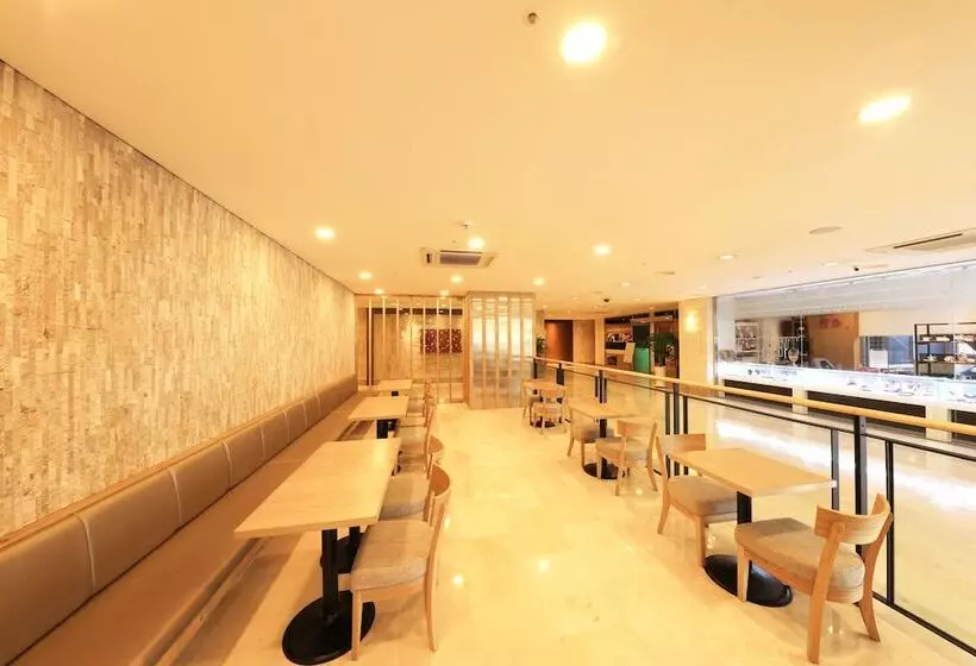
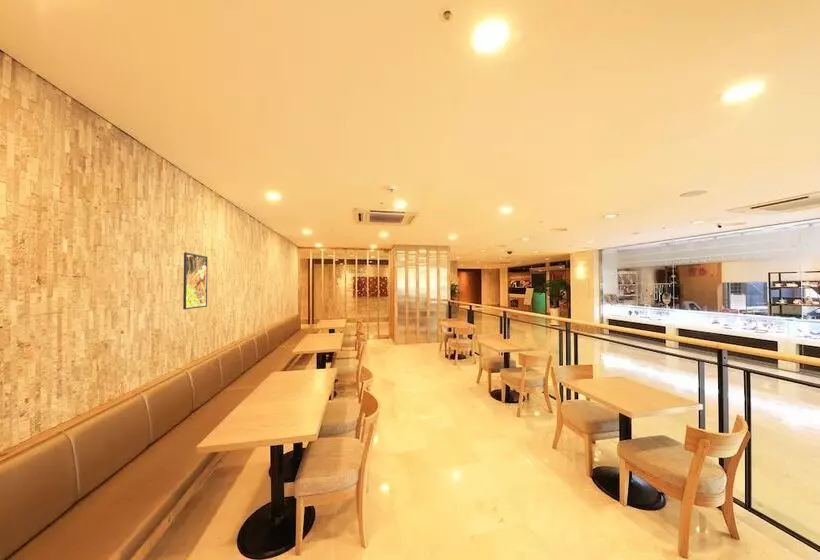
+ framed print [182,251,209,310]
